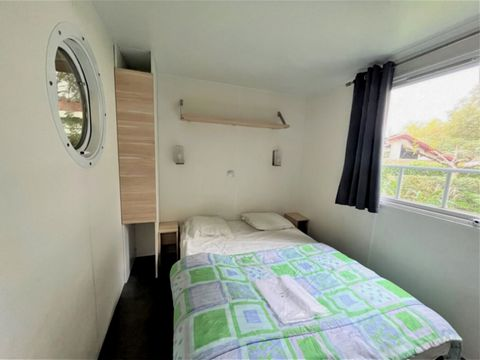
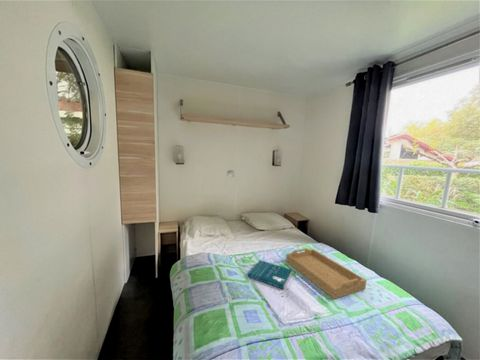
+ serving tray [285,247,367,300]
+ book [247,259,293,290]
